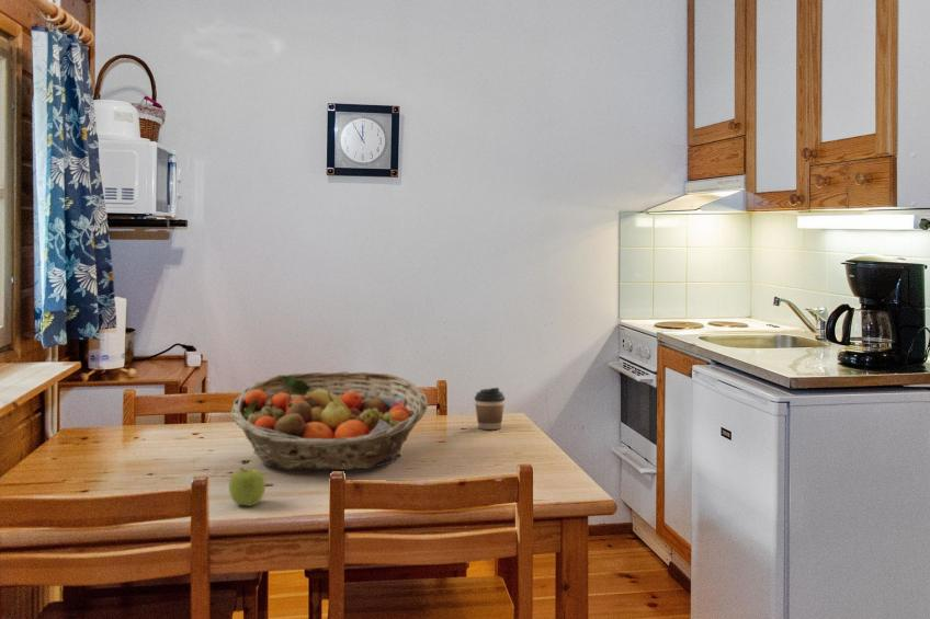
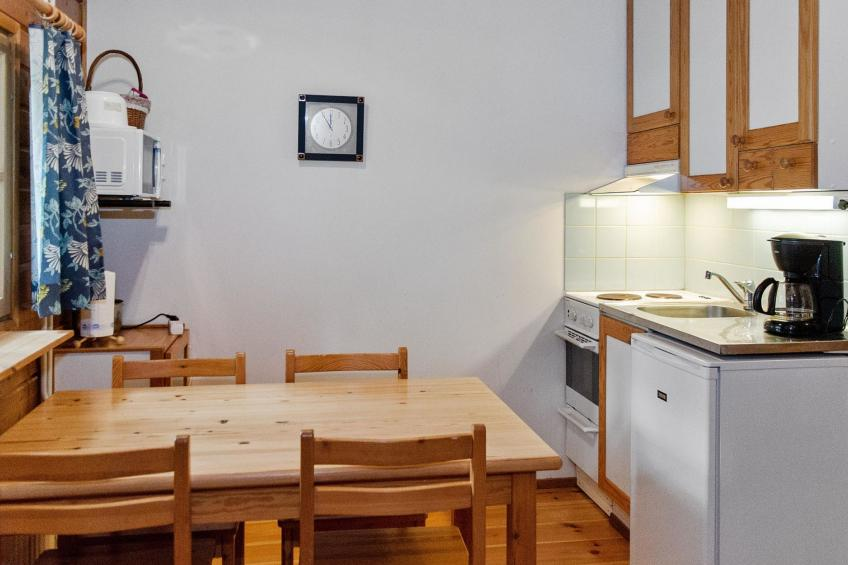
- fruit basket [229,370,429,471]
- coffee cup [474,387,506,431]
- fruit [228,467,266,507]
